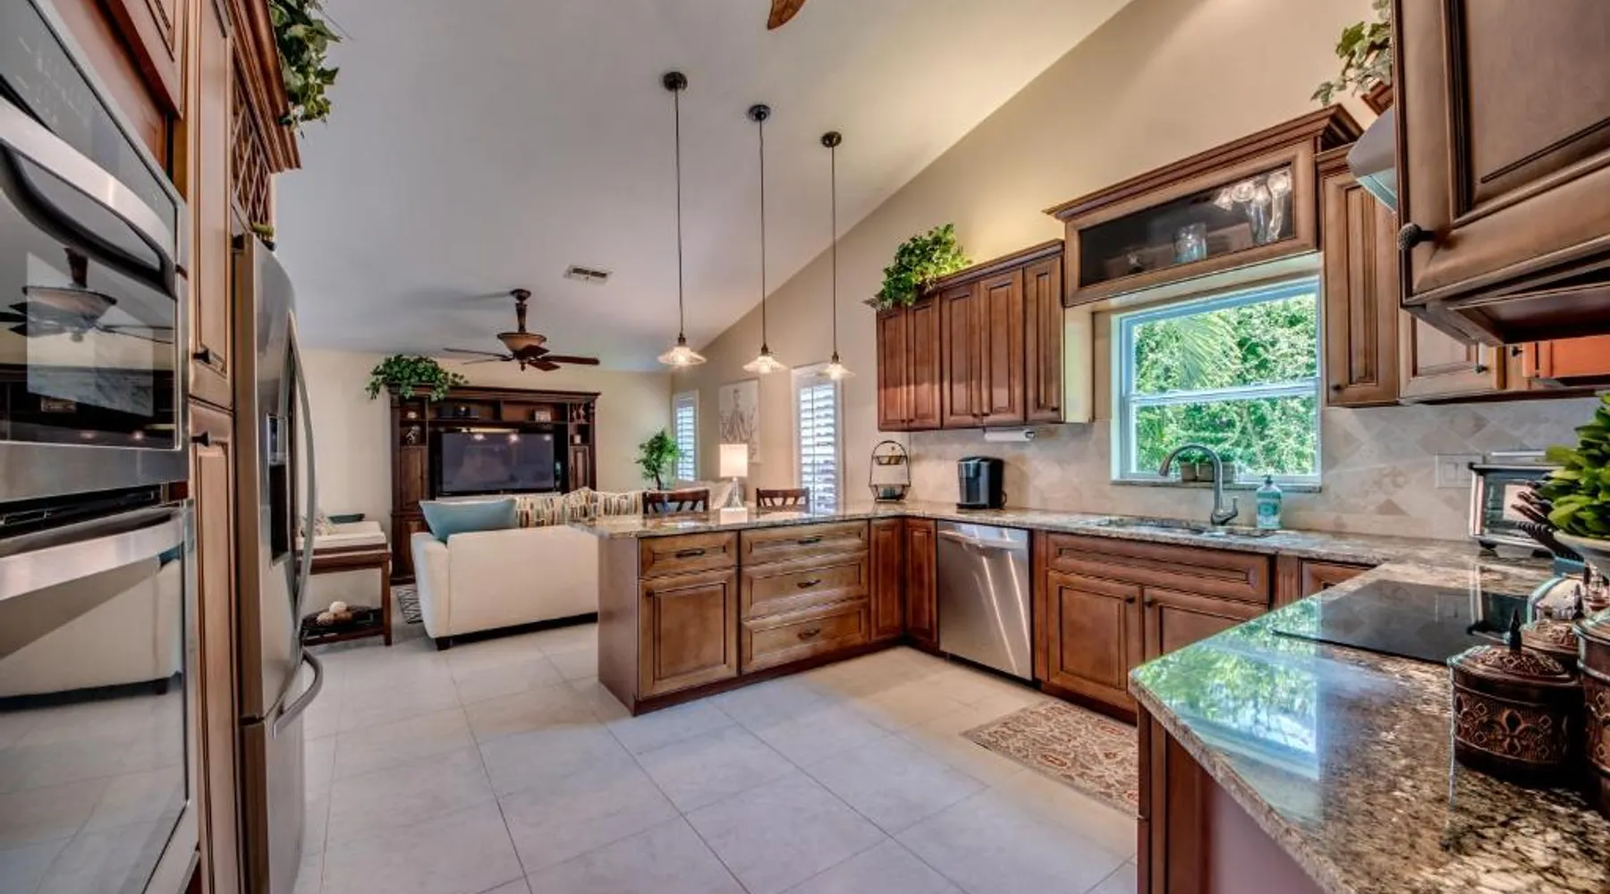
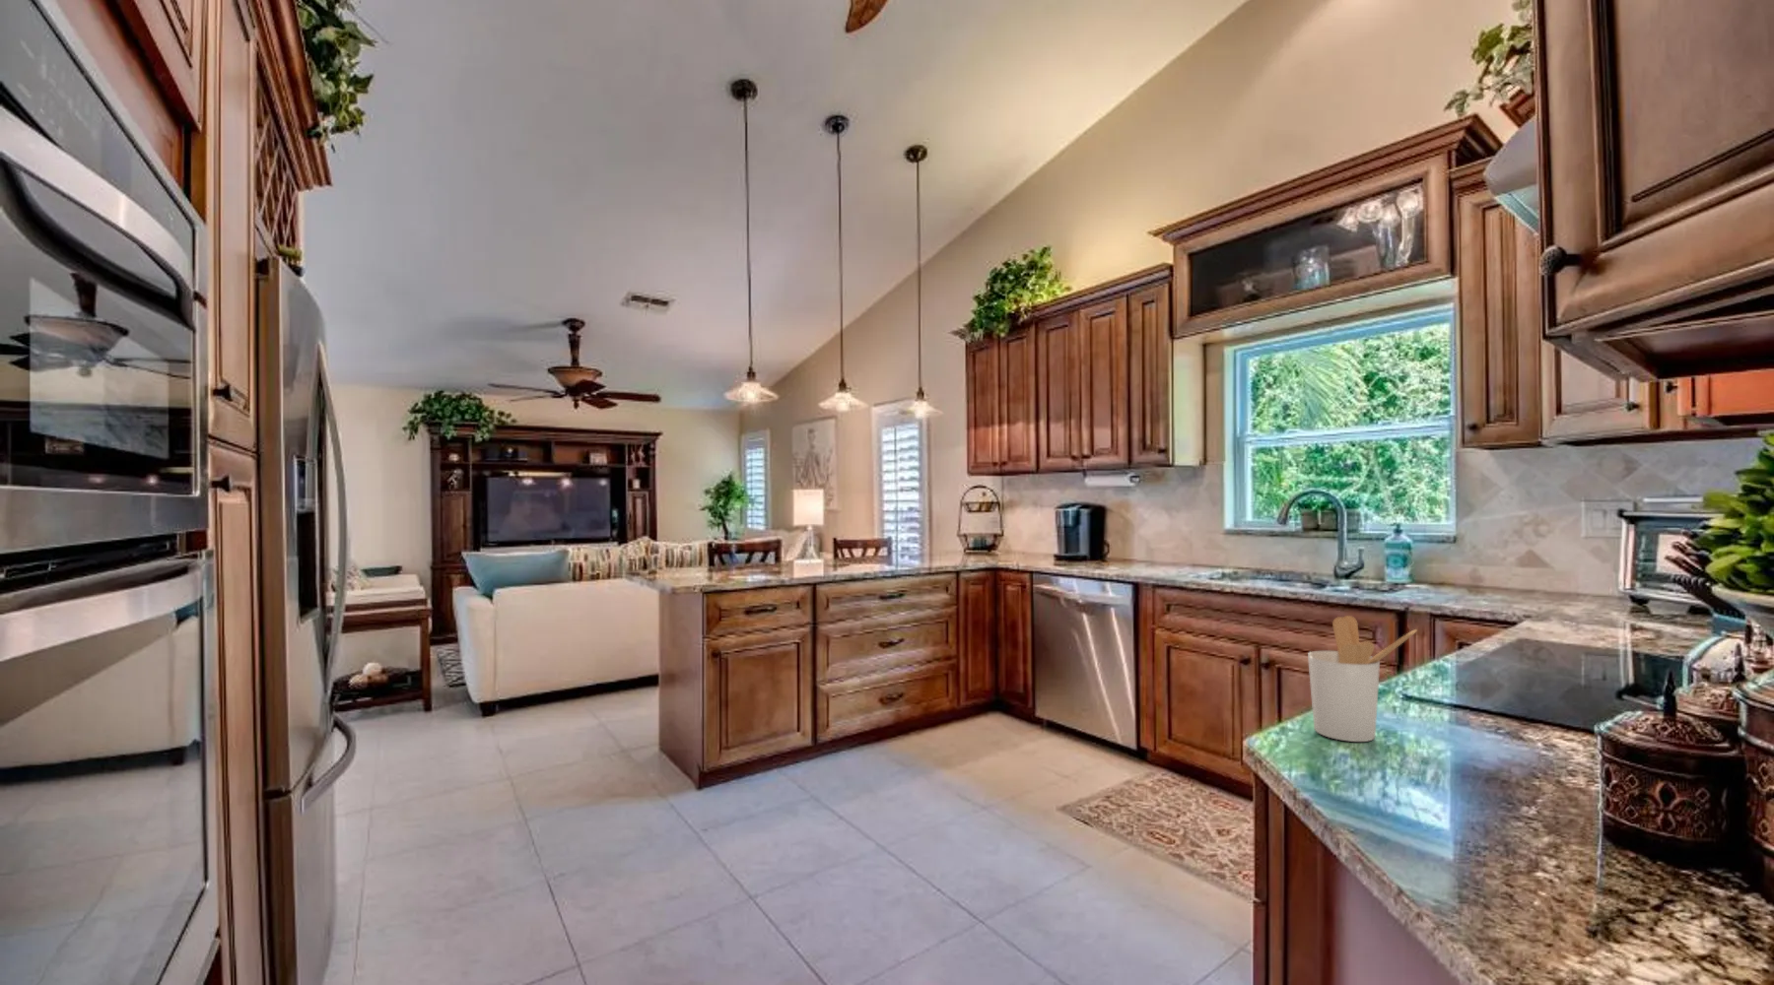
+ utensil holder [1307,615,1418,742]
